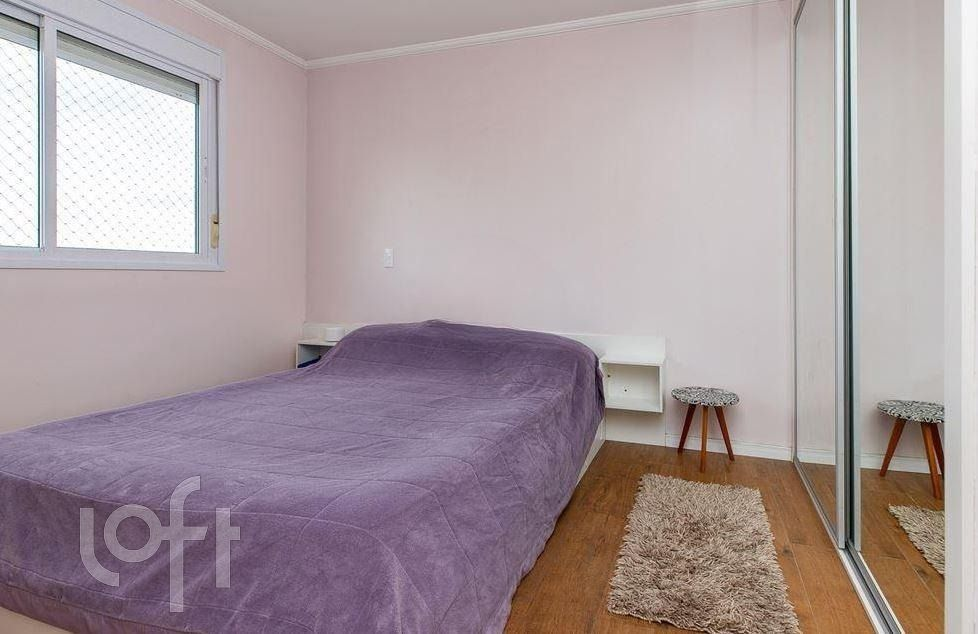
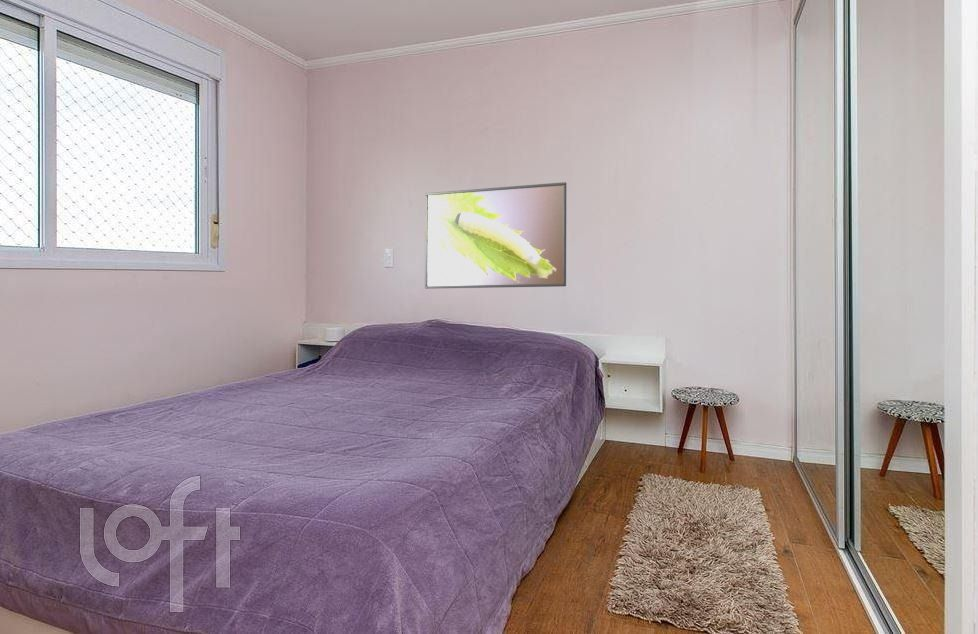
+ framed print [424,181,567,290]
